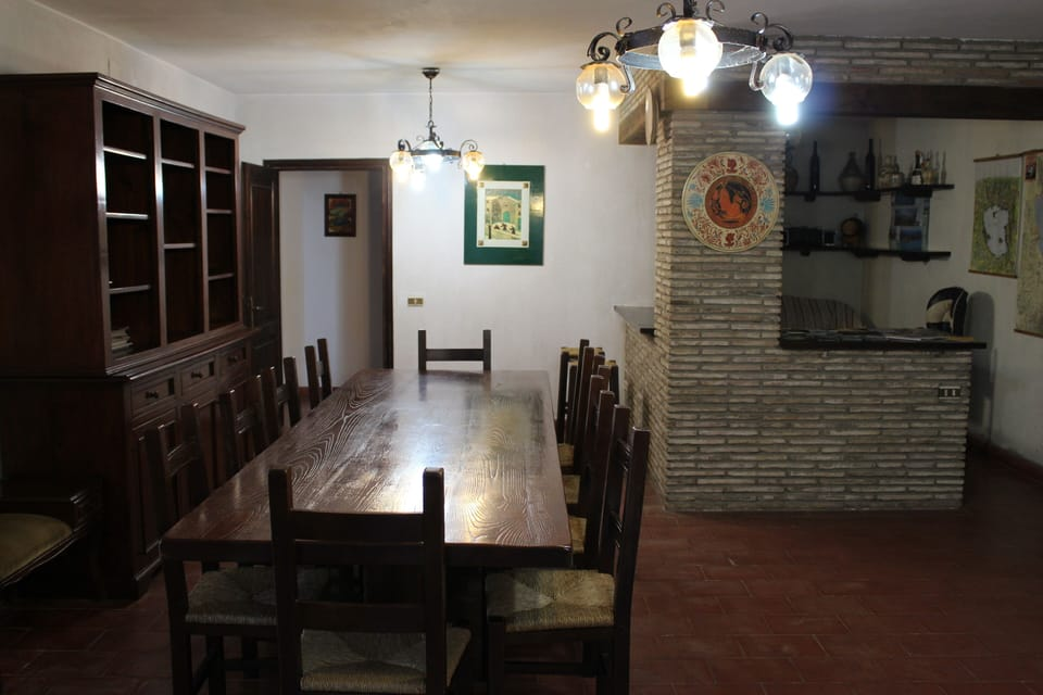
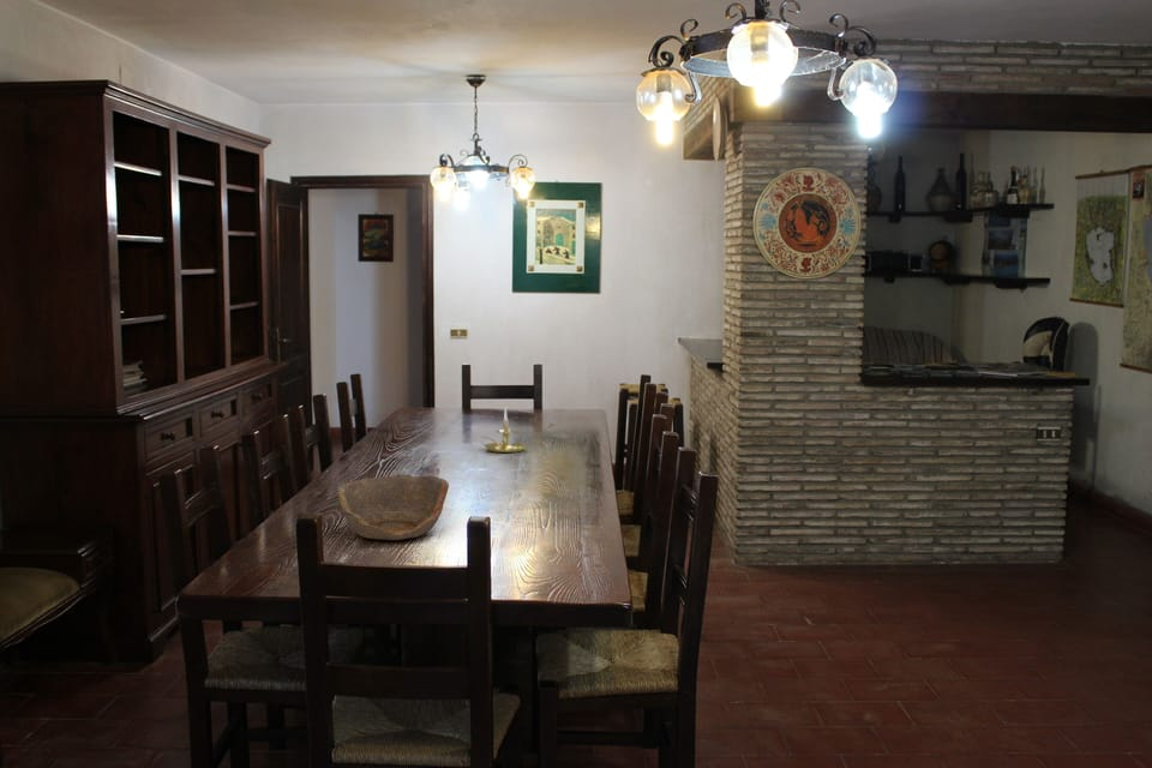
+ bowl [336,474,450,541]
+ candle holder [480,407,528,454]
